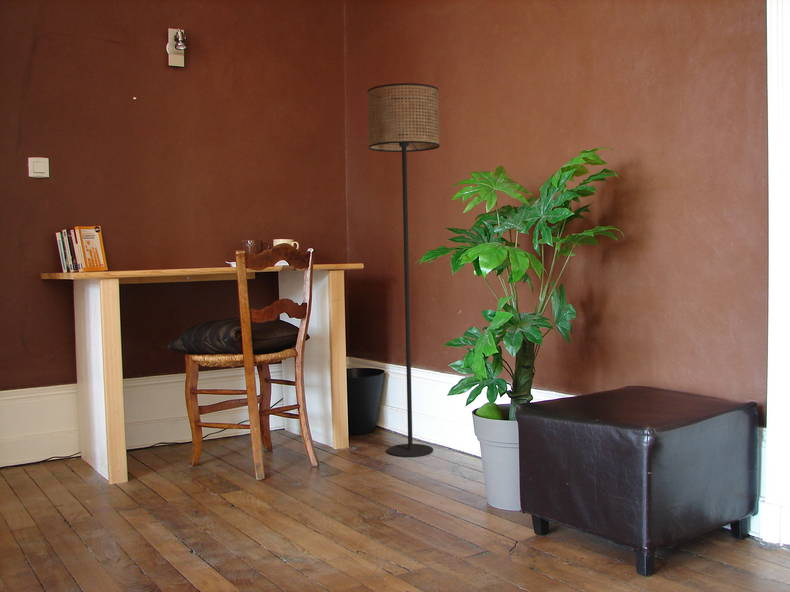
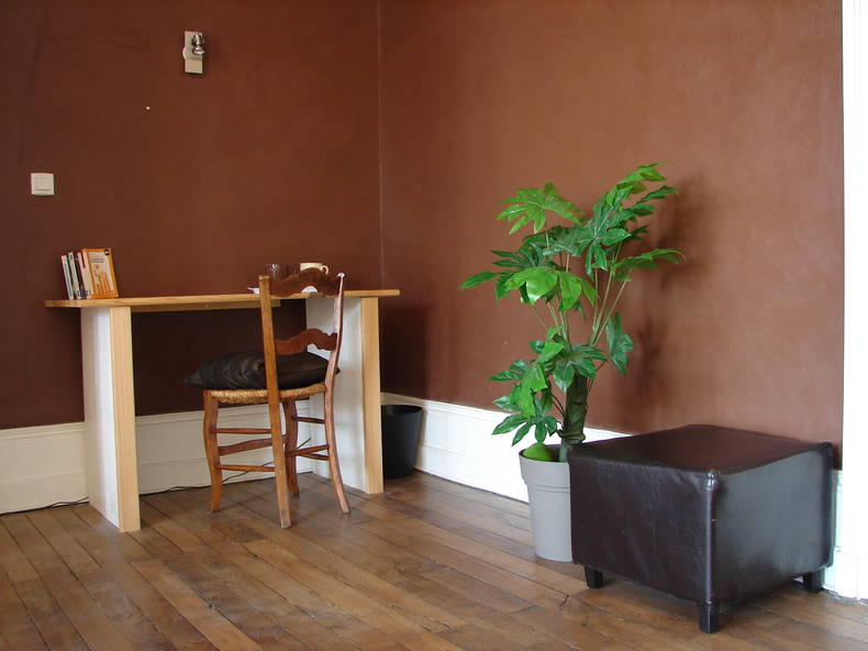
- floor lamp [366,82,441,458]
